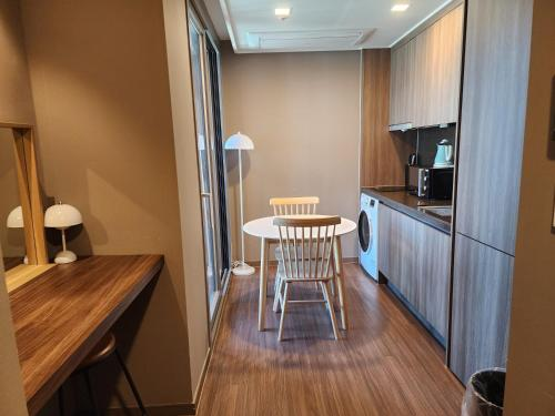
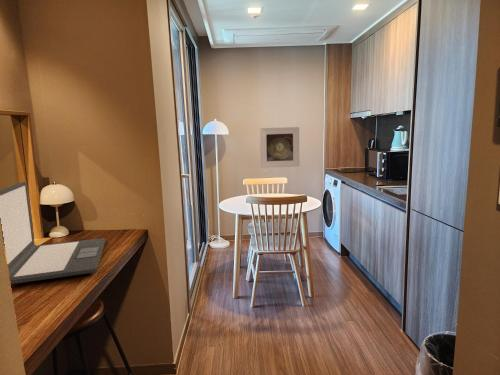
+ laptop [0,181,106,285]
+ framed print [259,126,300,169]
